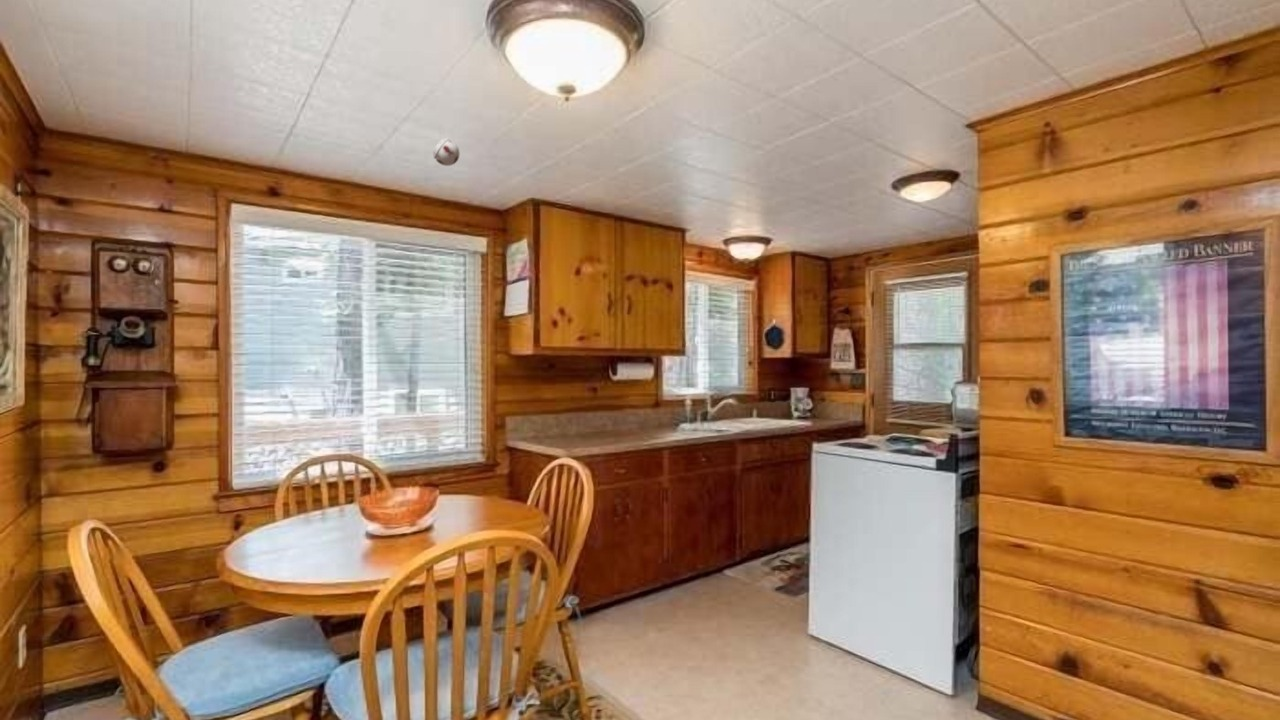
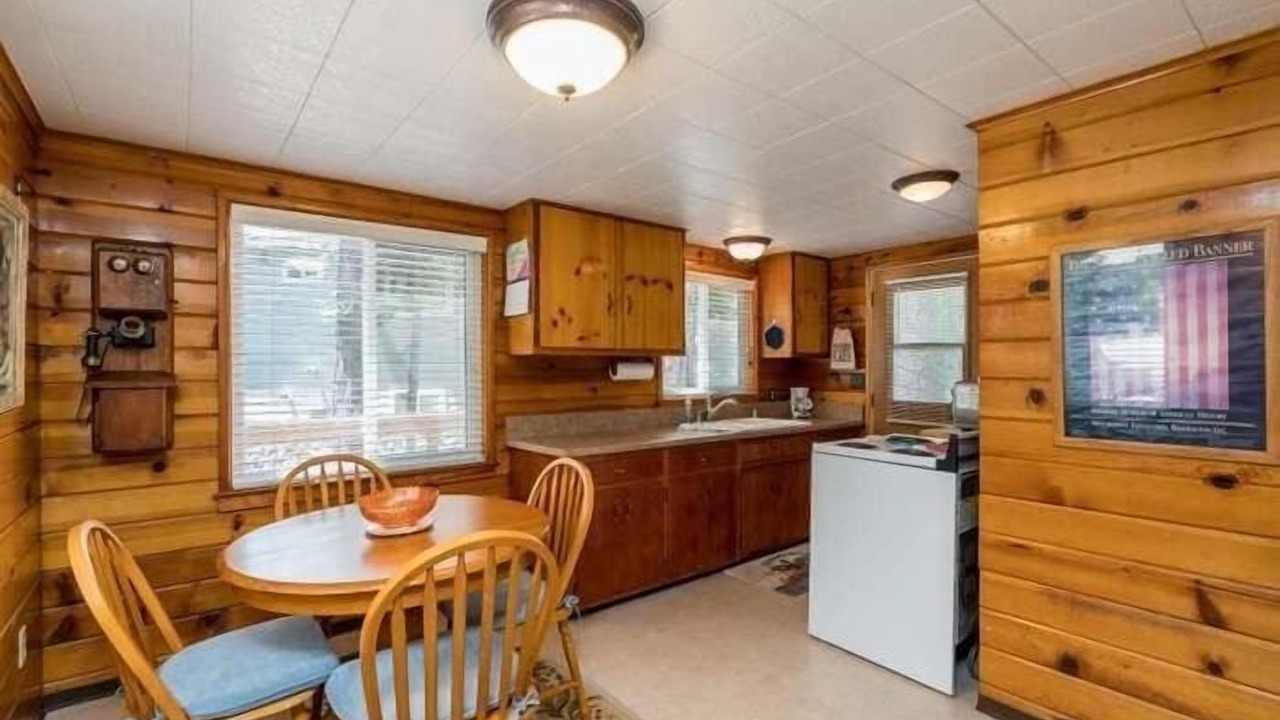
- smoke detector [432,138,461,167]
